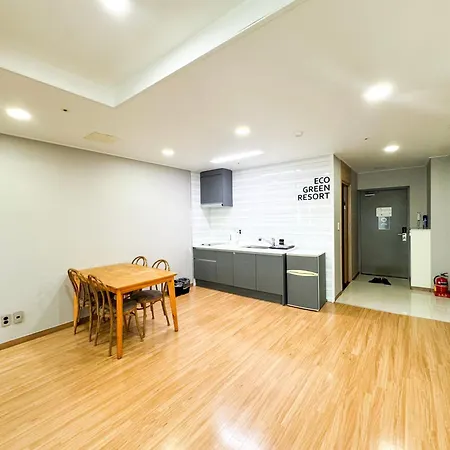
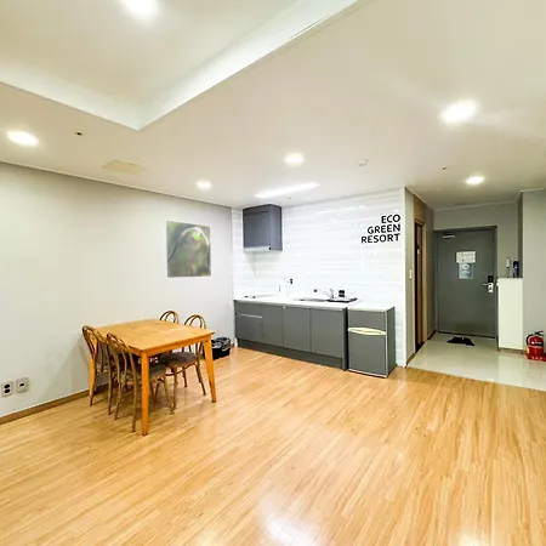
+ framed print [163,218,212,279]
